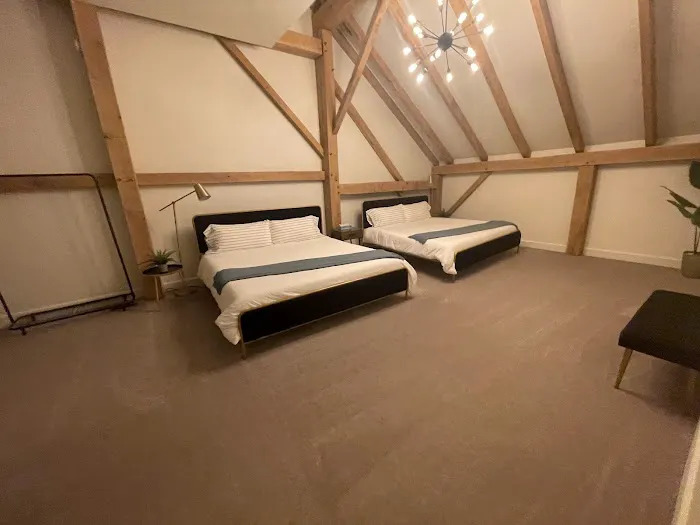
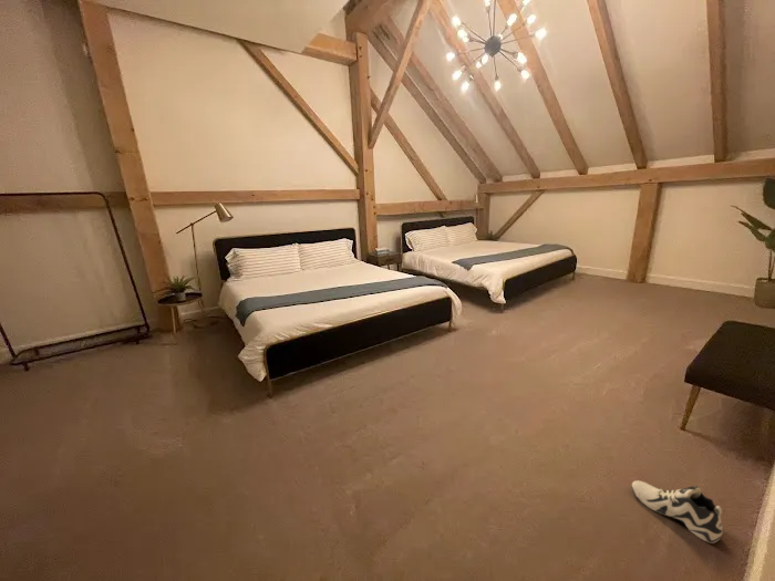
+ sneaker [631,480,724,544]
